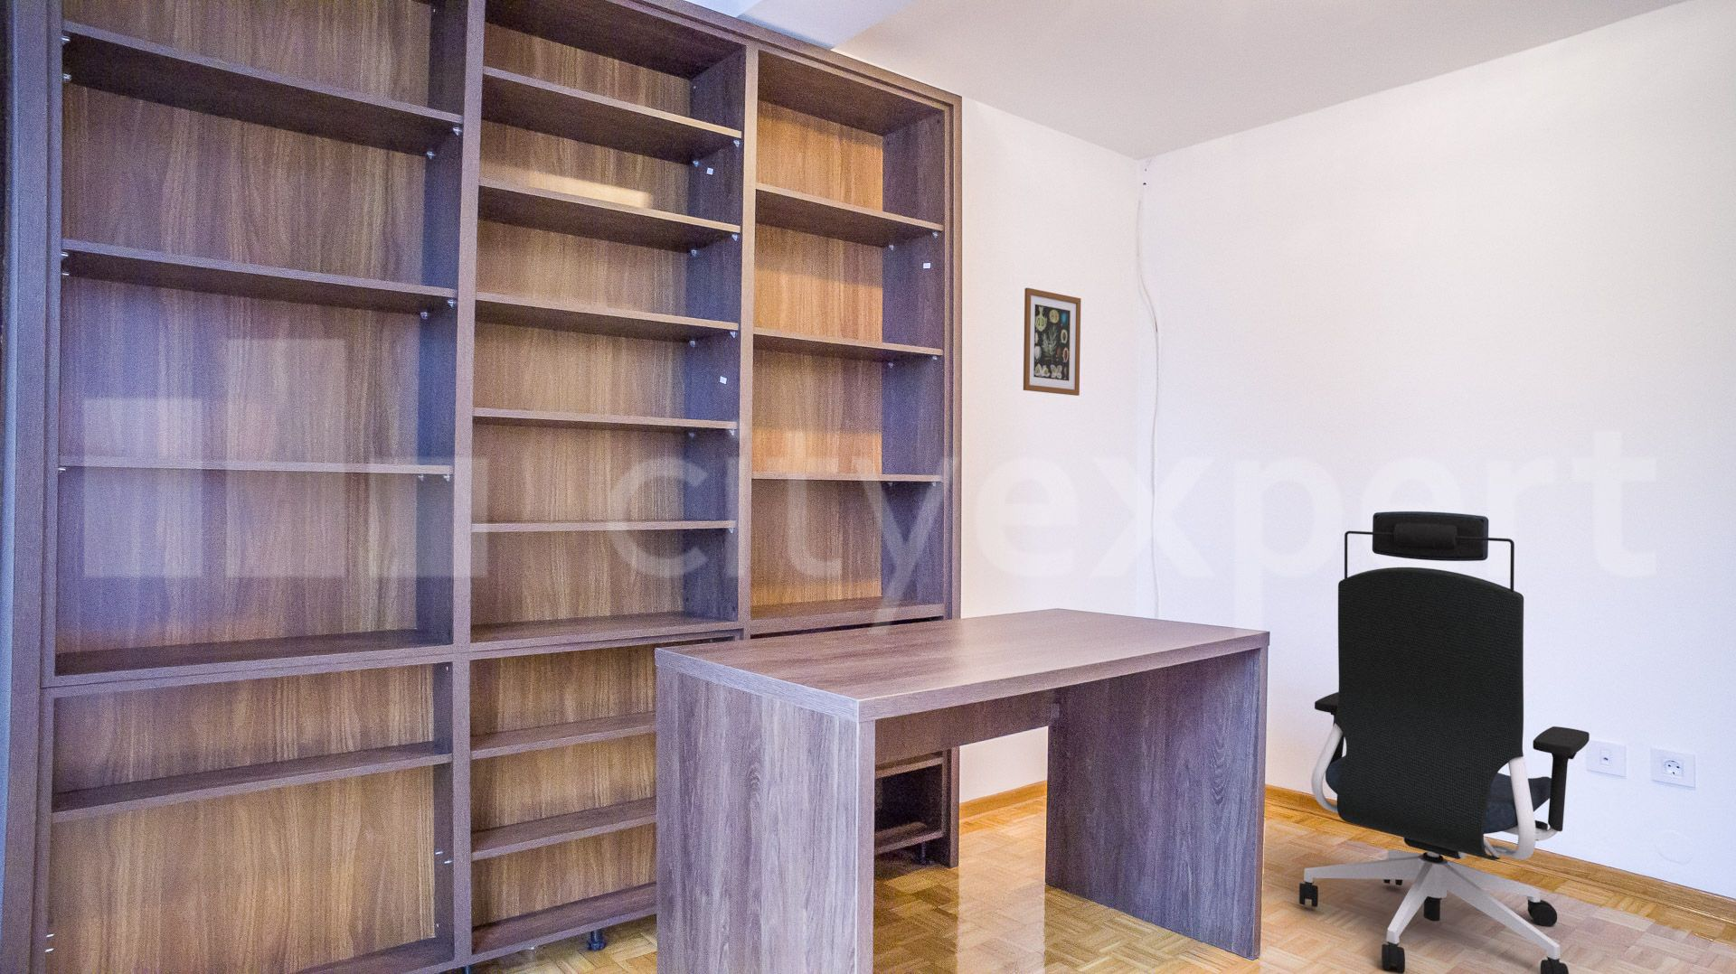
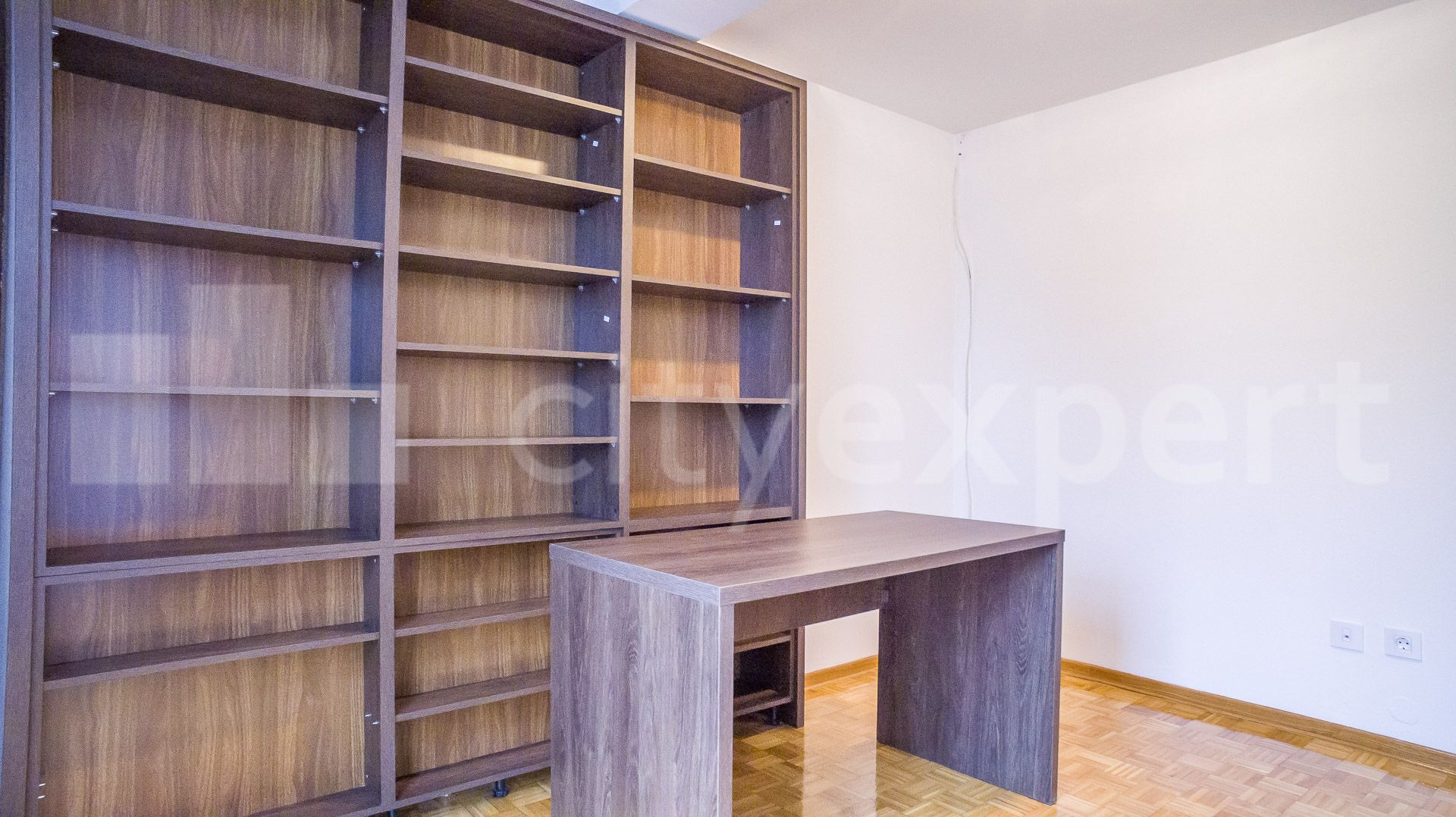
- office chair [1298,510,1591,974]
- wall art [1023,286,1081,397]
